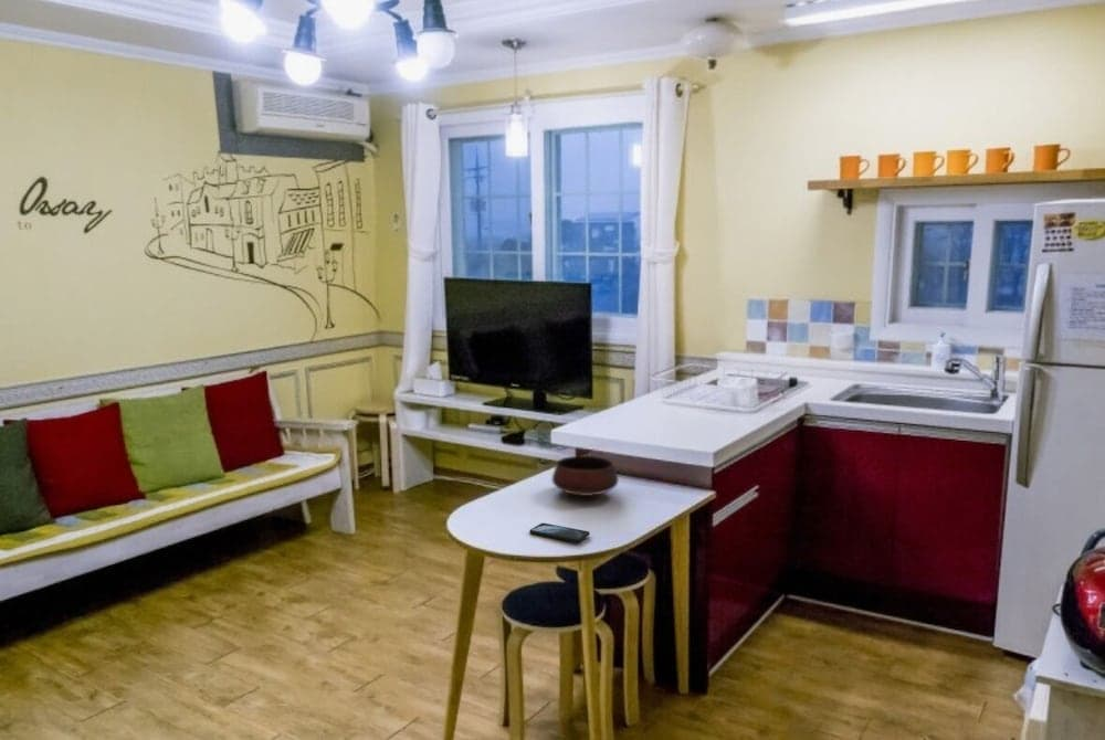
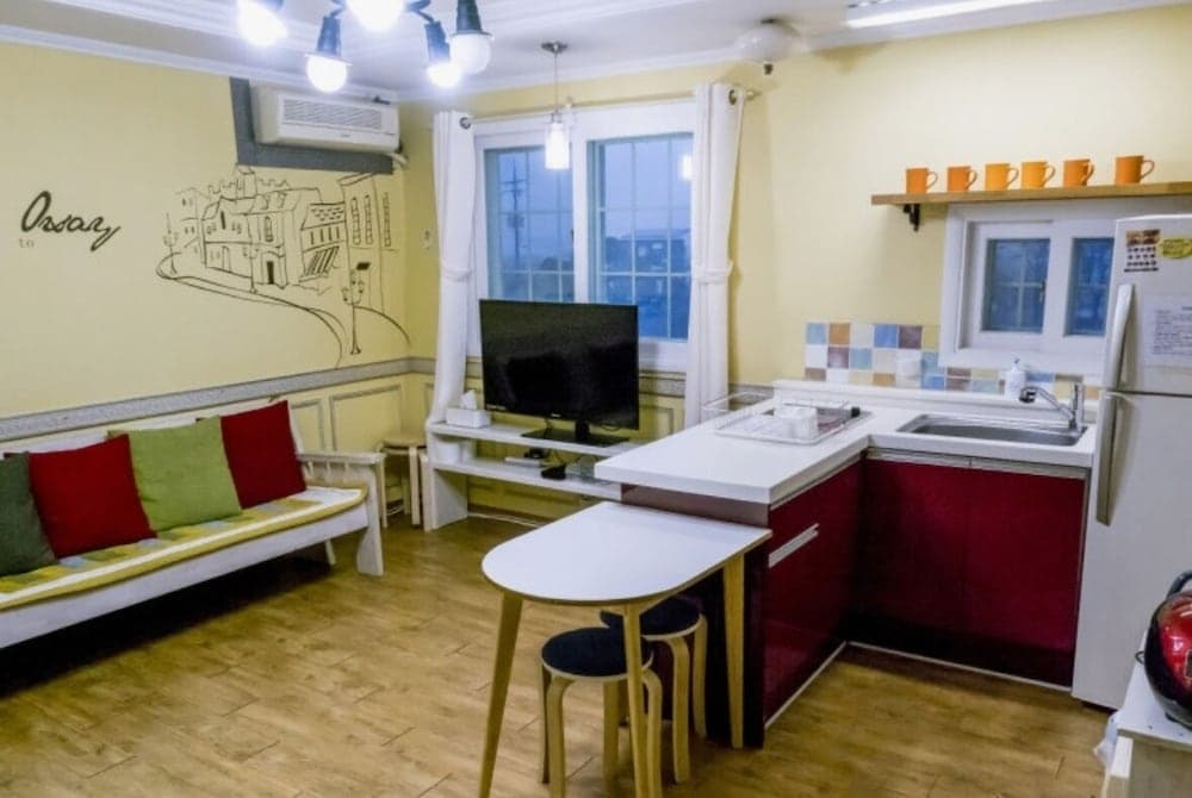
- smartphone [528,522,591,543]
- bowl [551,455,620,497]
